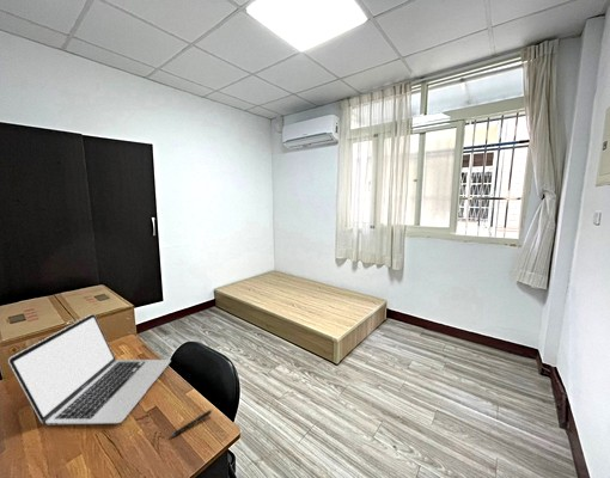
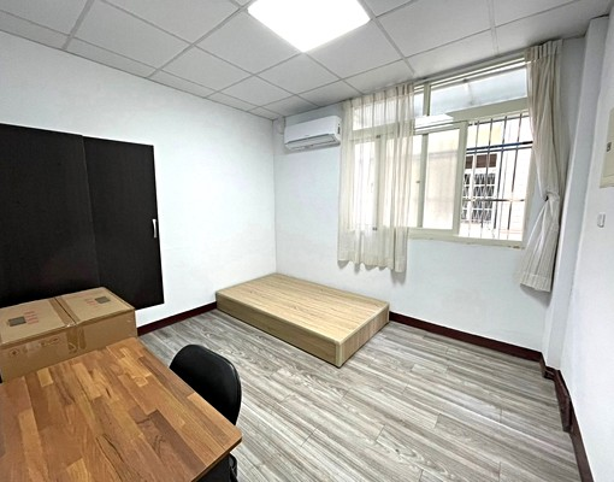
- pen [169,409,213,439]
- laptop [7,313,172,425]
